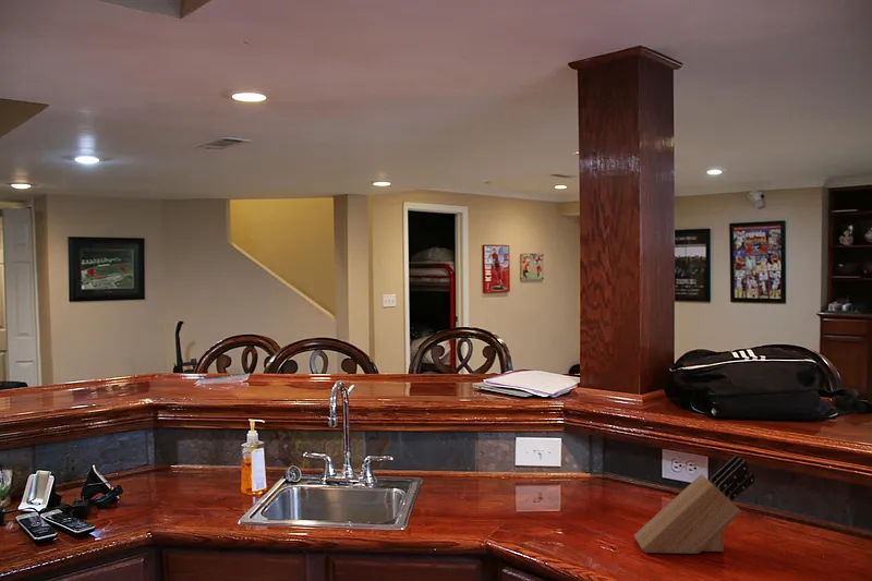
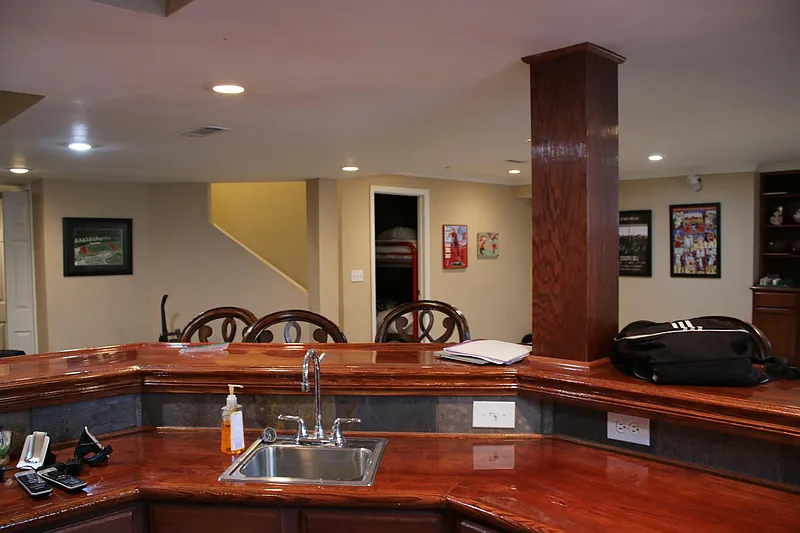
- knife block [633,453,755,555]
